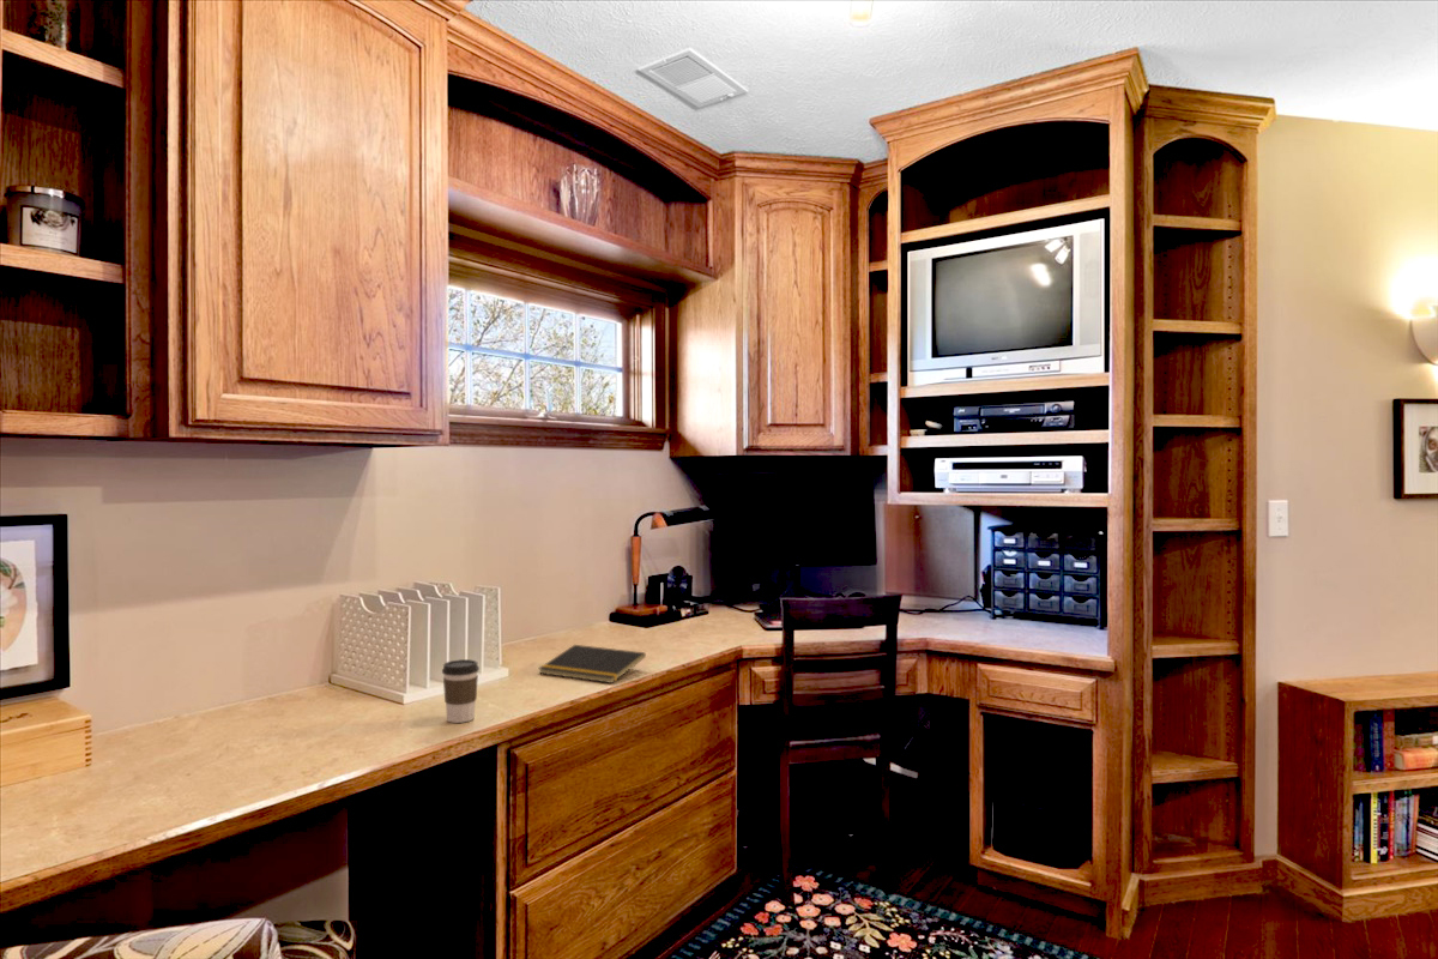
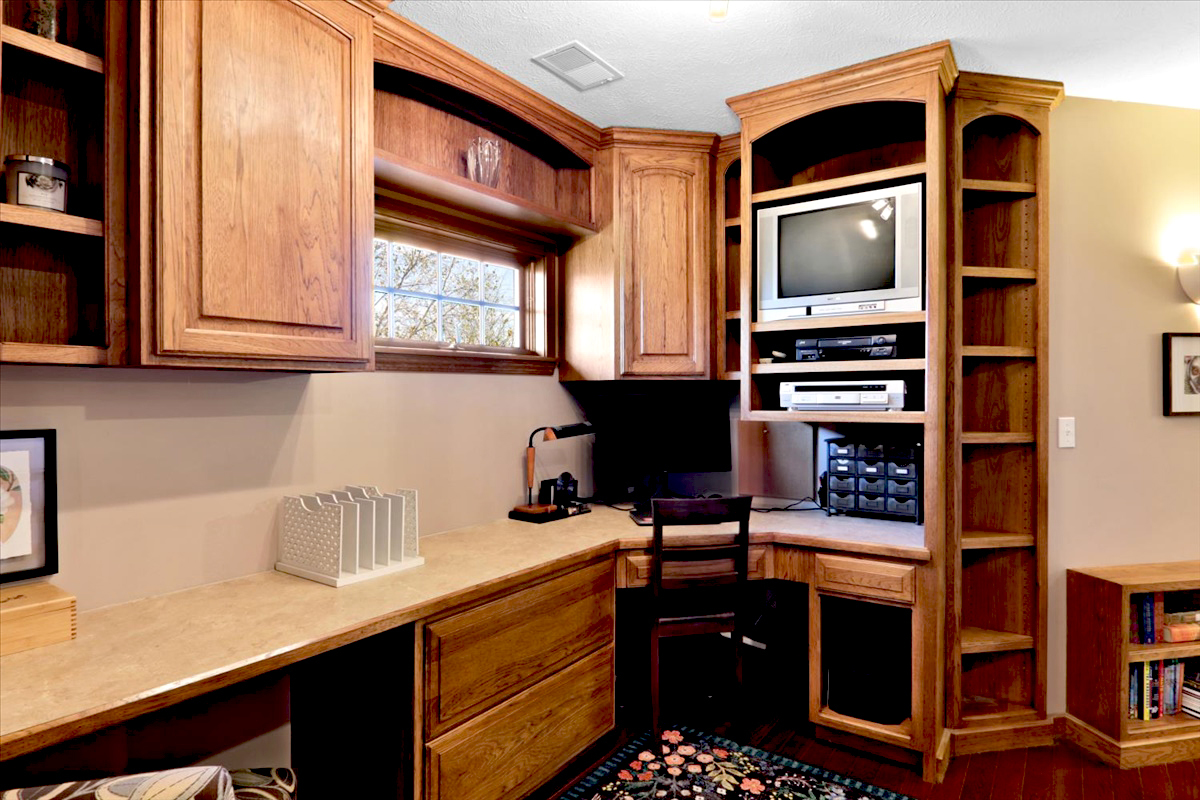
- coffee cup [441,658,481,724]
- notepad [538,644,647,684]
